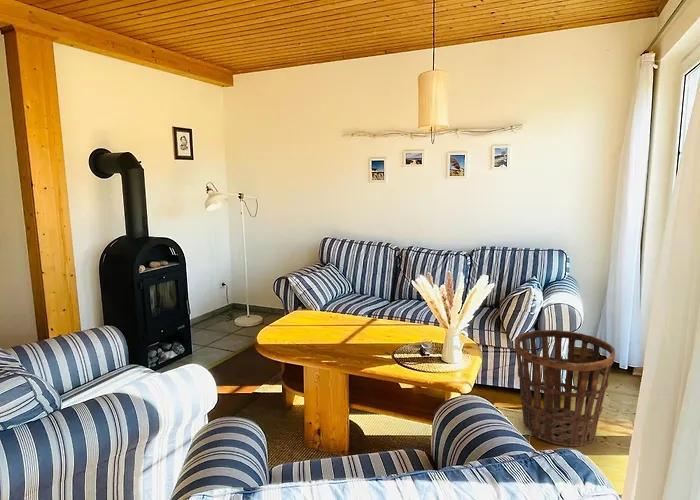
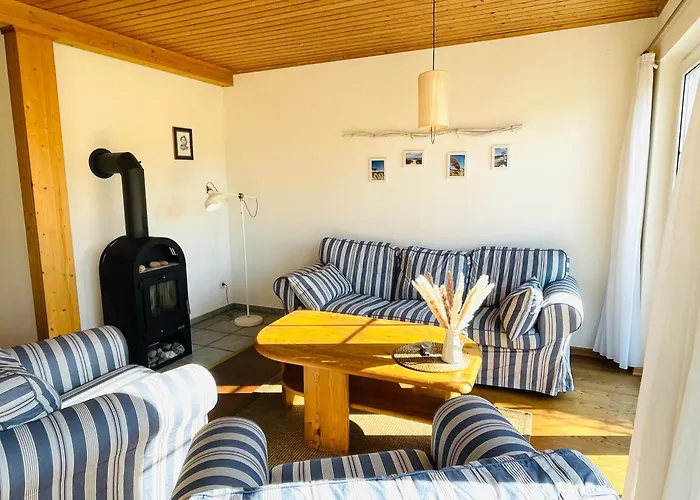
- basket [513,329,616,447]
